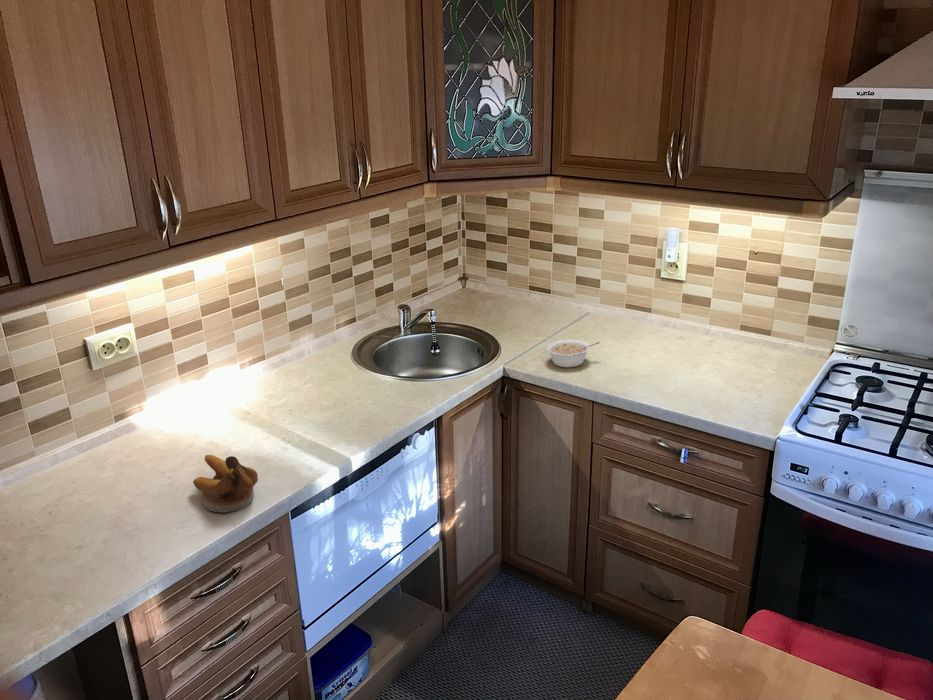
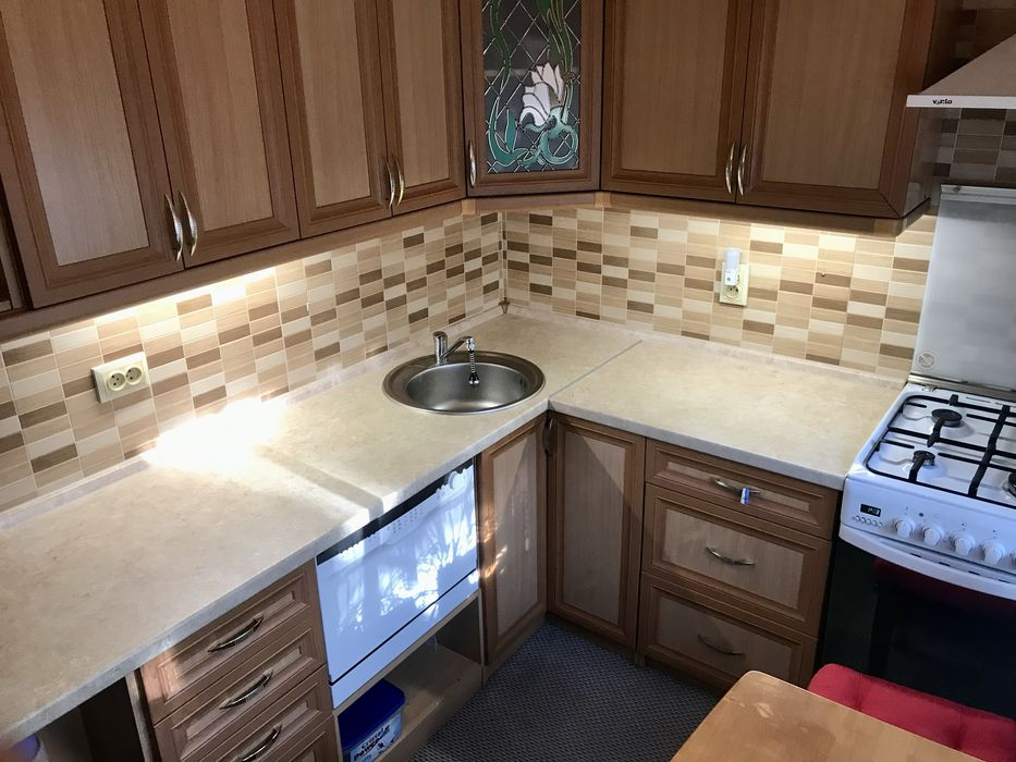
- legume [546,339,601,368]
- banana [192,454,259,514]
